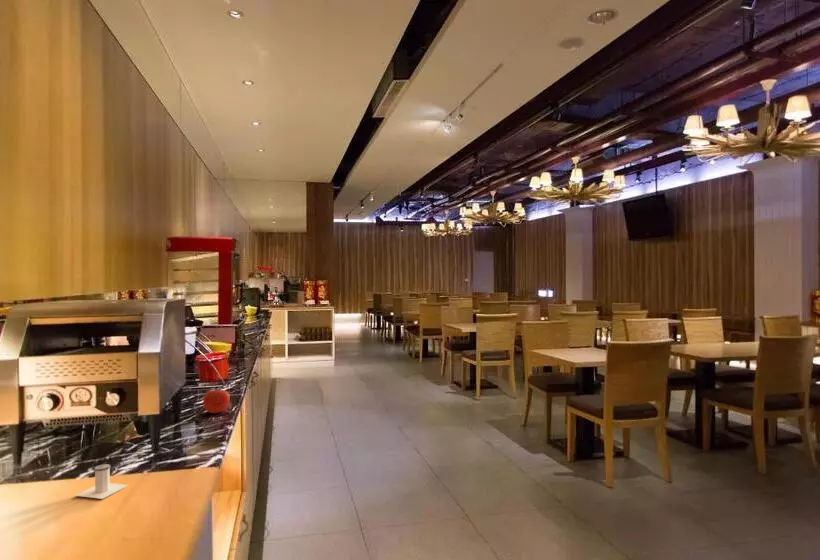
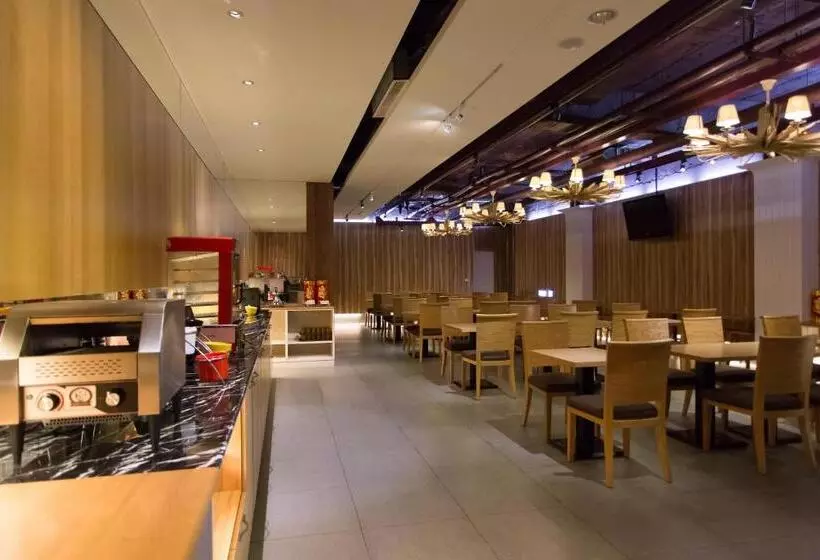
- salt shaker [74,463,130,500]
- apple [202,387,231,414]
